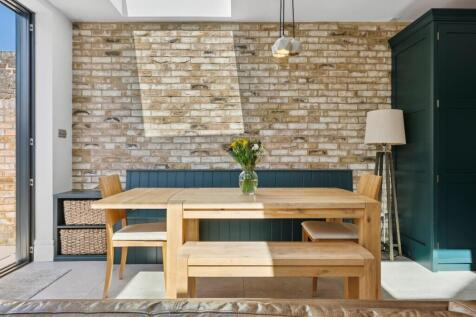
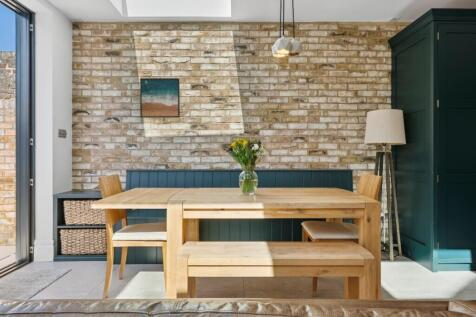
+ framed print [139,77,181,119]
